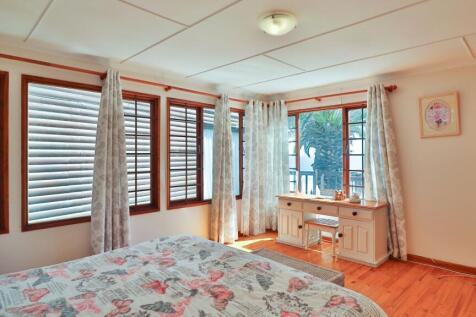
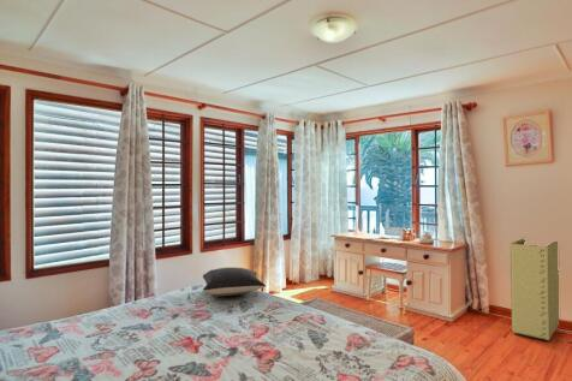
+ laundry hamper [510,238,560,343]
+ pillow [202,266,267,297]
